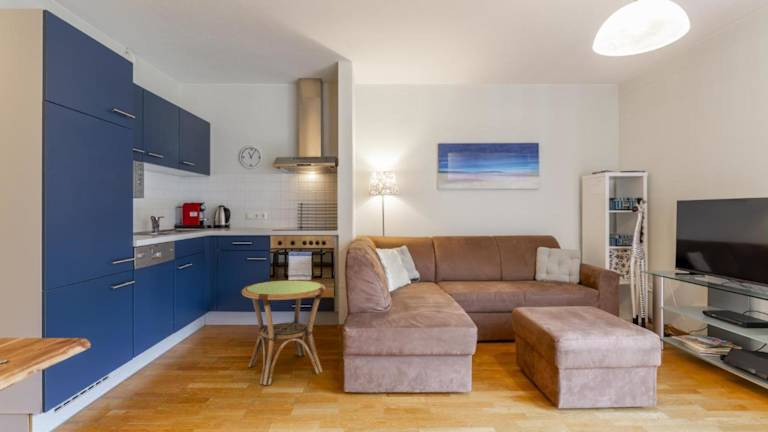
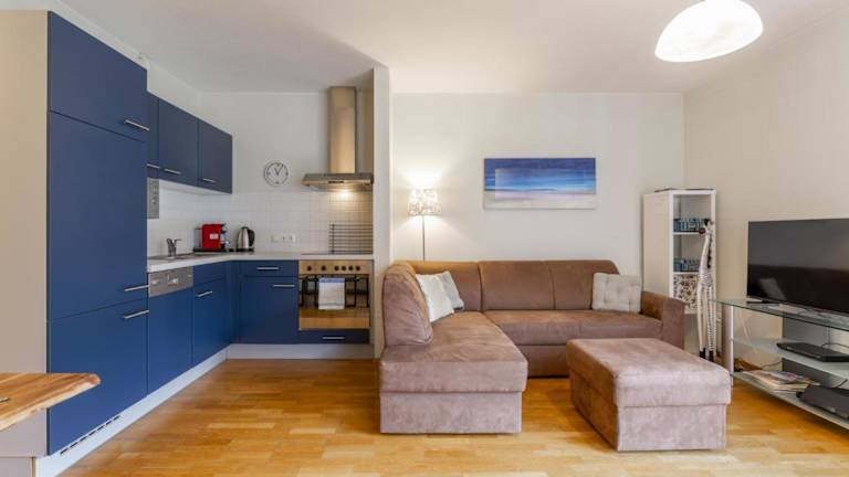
- side table [241,279,326,386]
